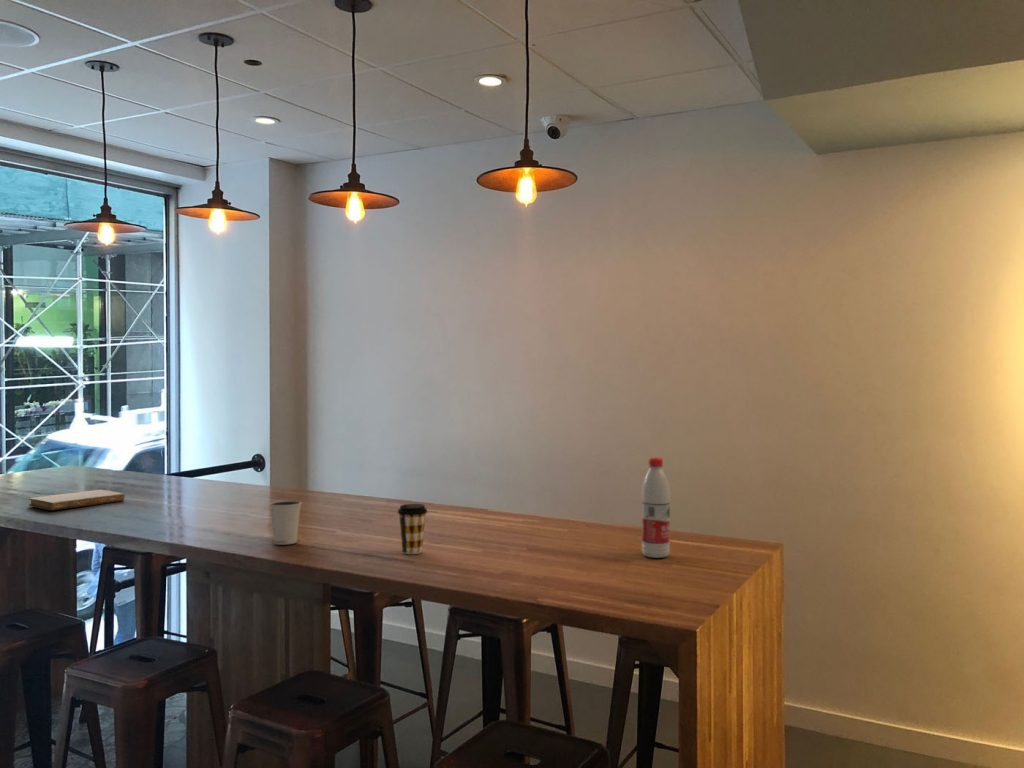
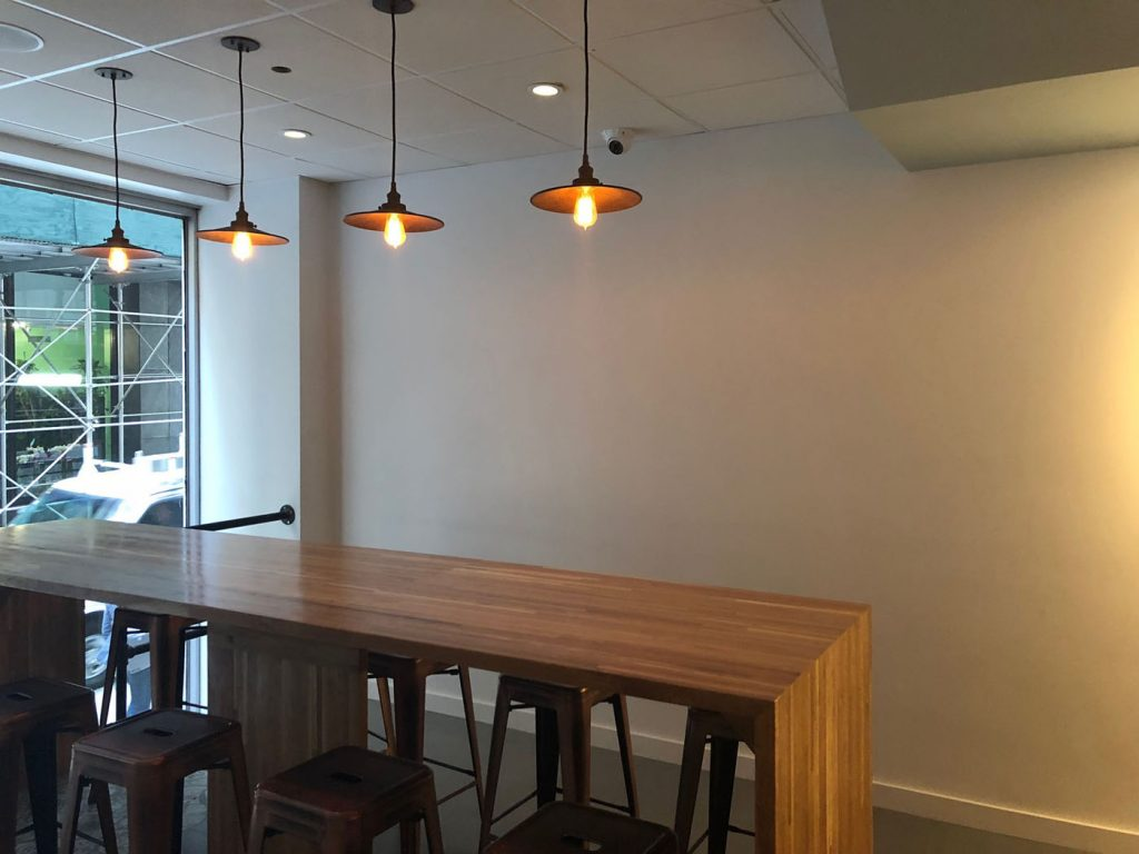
- coffee cup [396,503,428,555]
- notebook [28,489,125,511]
- dixie cup [268,499,303,546]
- water bottle [641,456,671,559]
